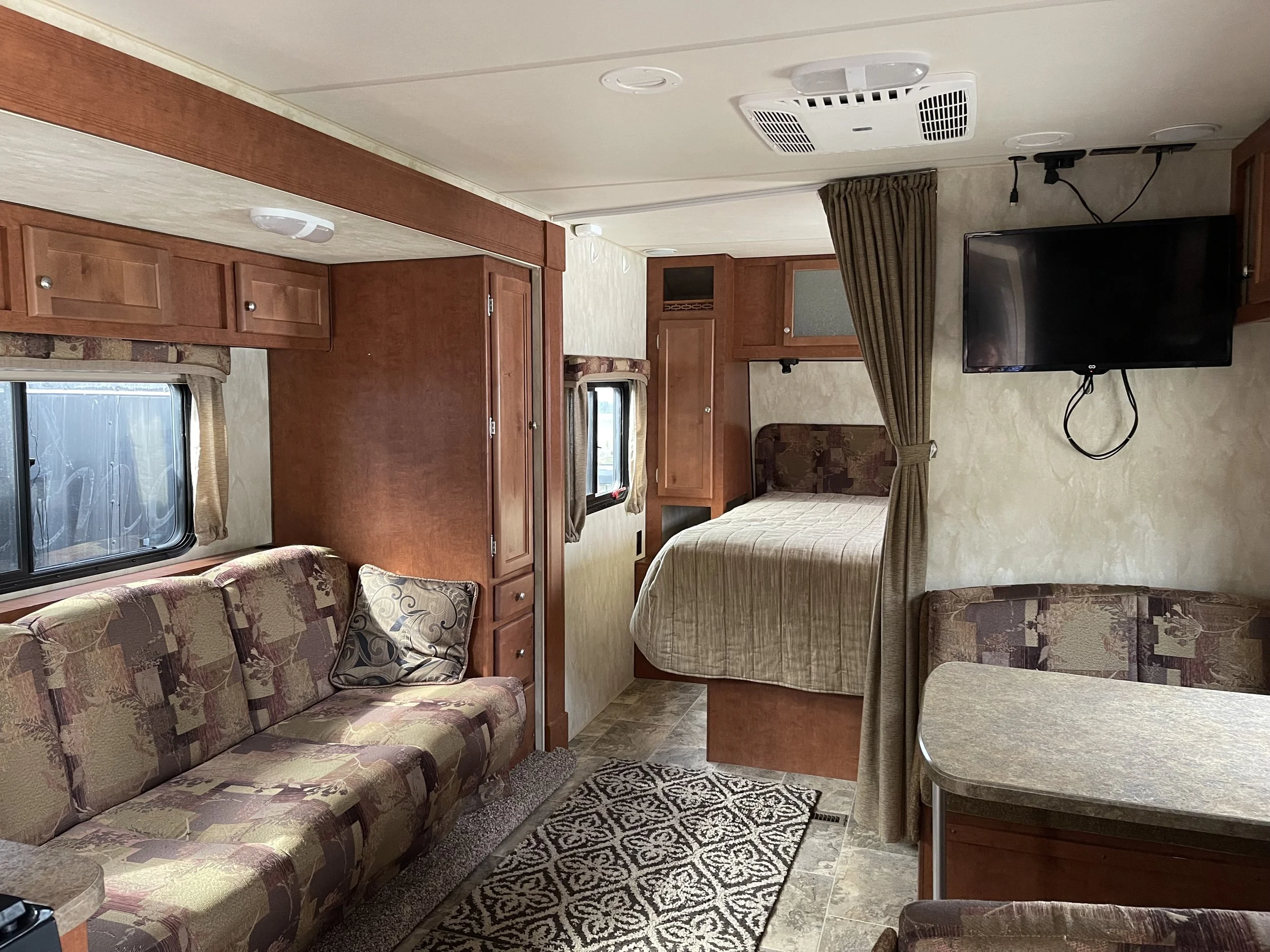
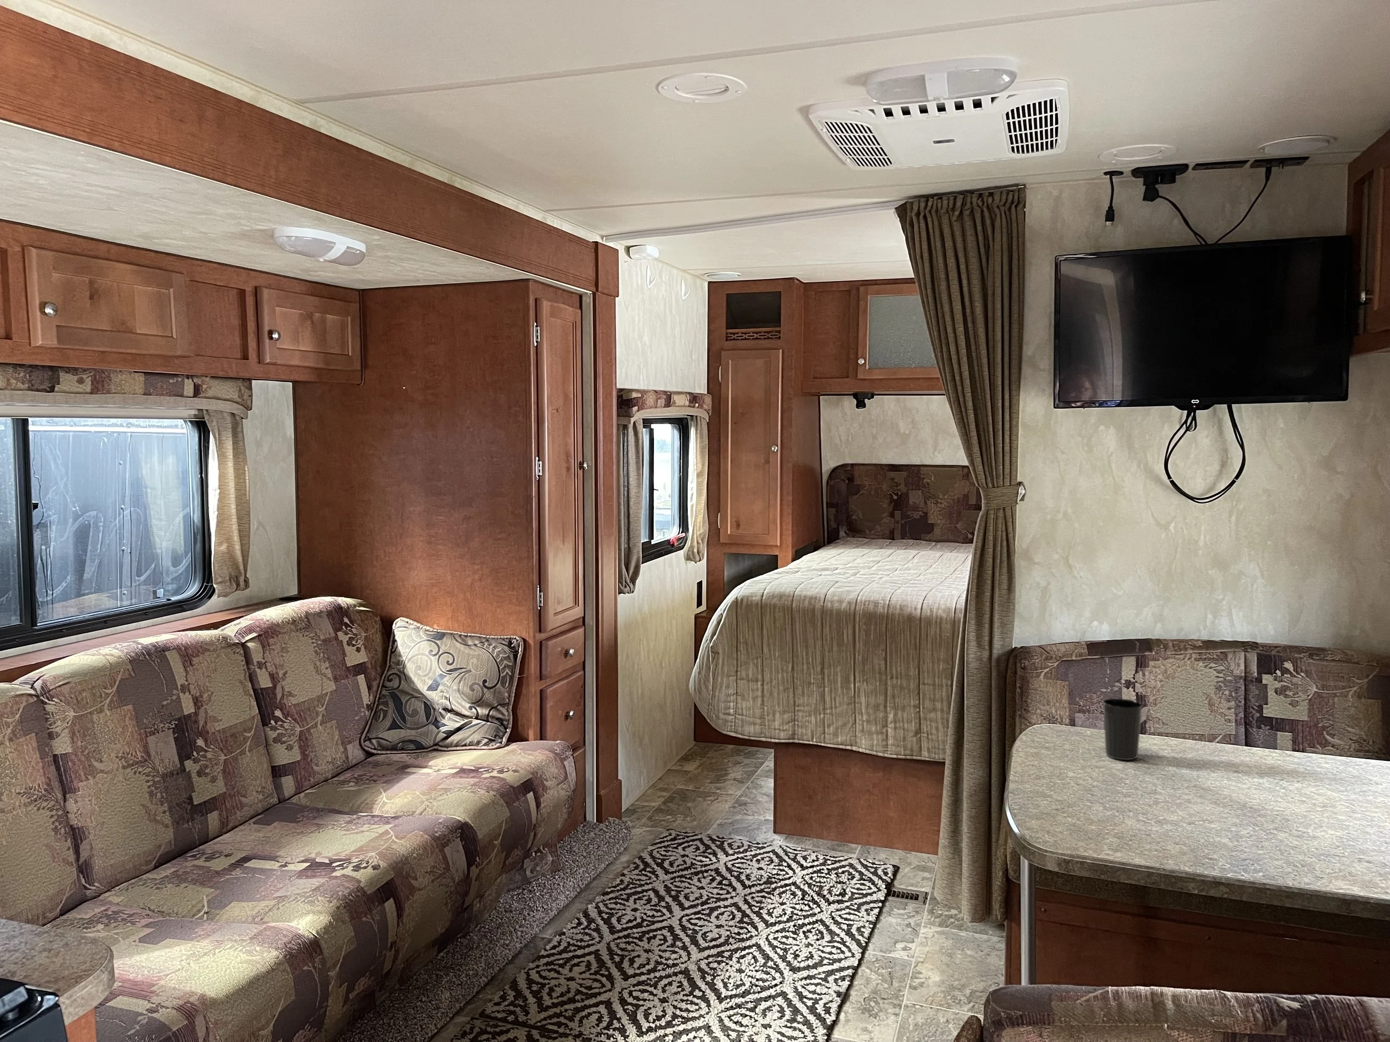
+ cup [1102,698,1143,761]
